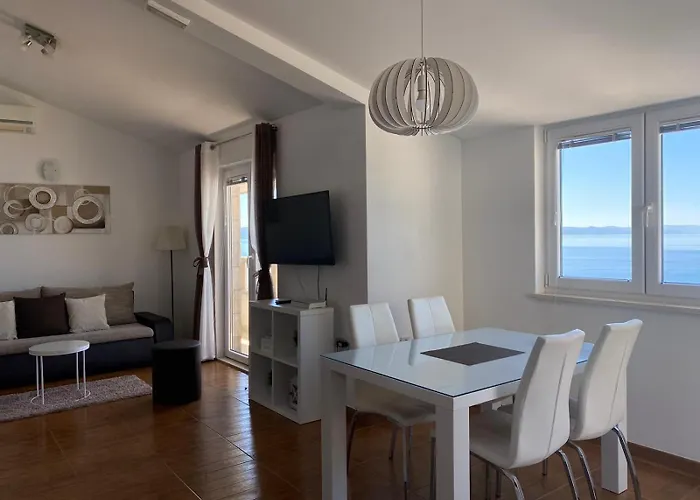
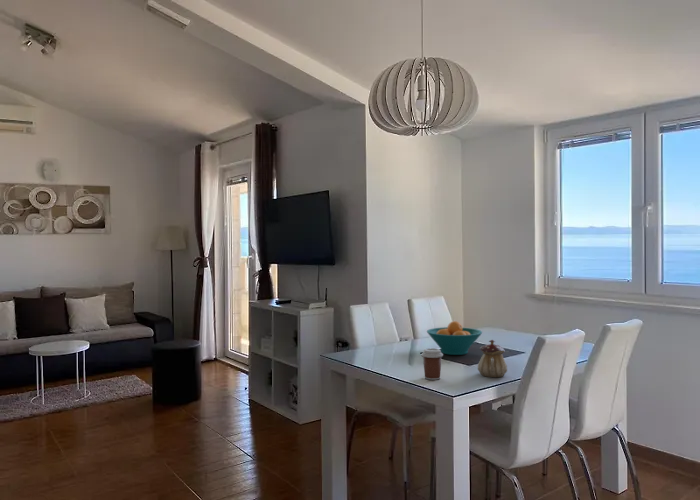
+ coffee cup [420,348,444,381]
+ fruit bowl [426,320,483,356]
+ teapot [477,339,508,378]
